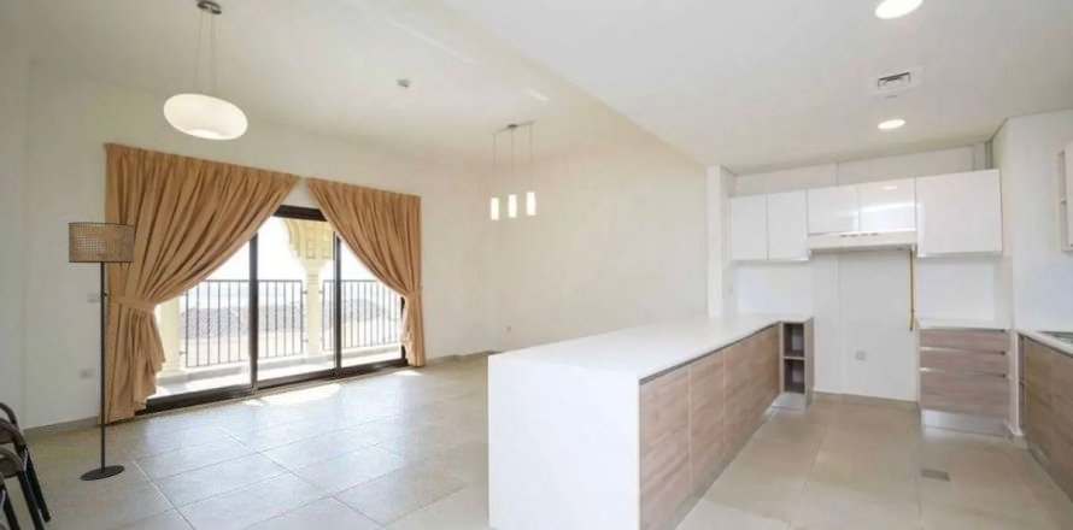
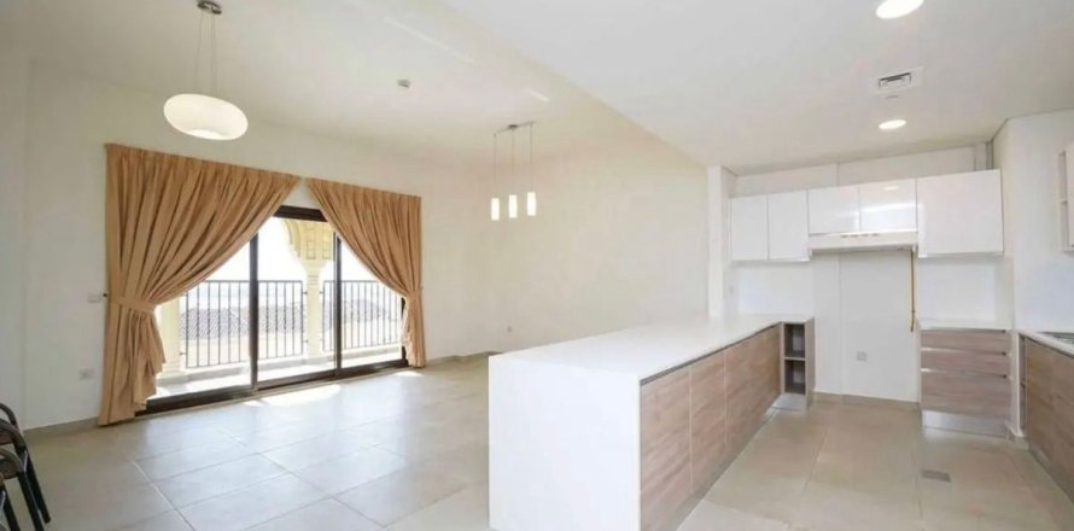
- floor lamp [68,222,135,482]
